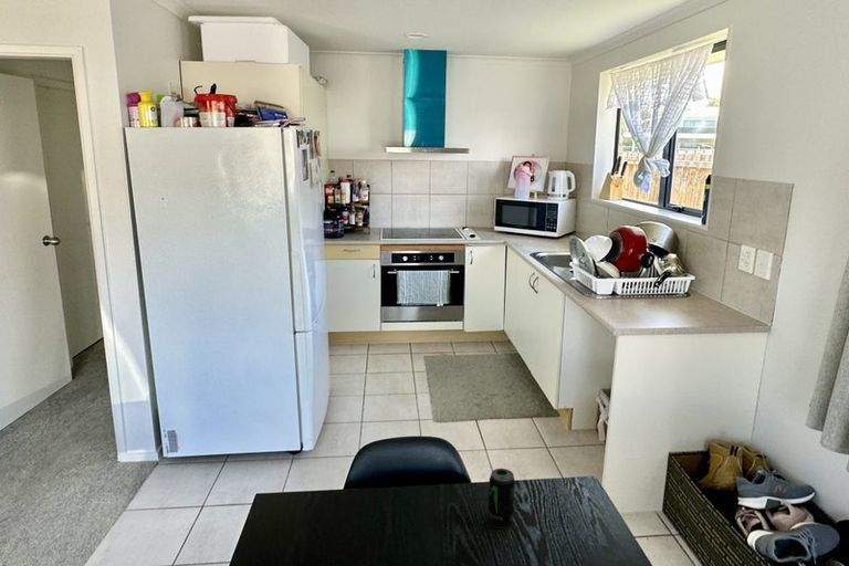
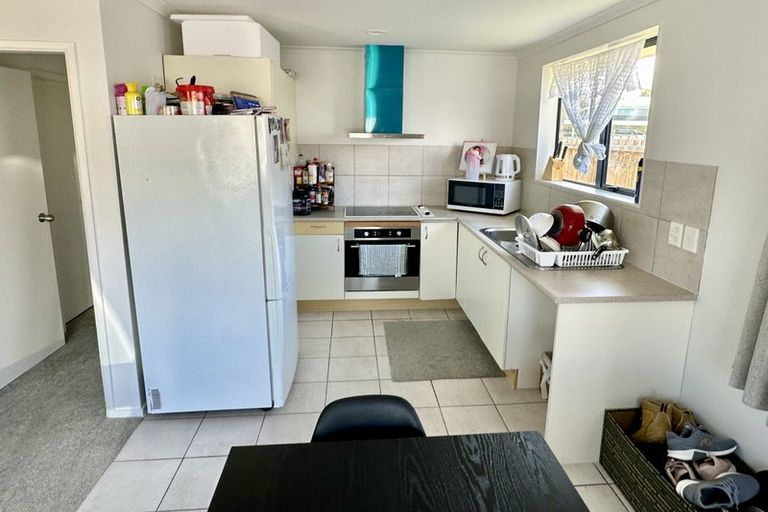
- beverage can [486,468,516,530]
